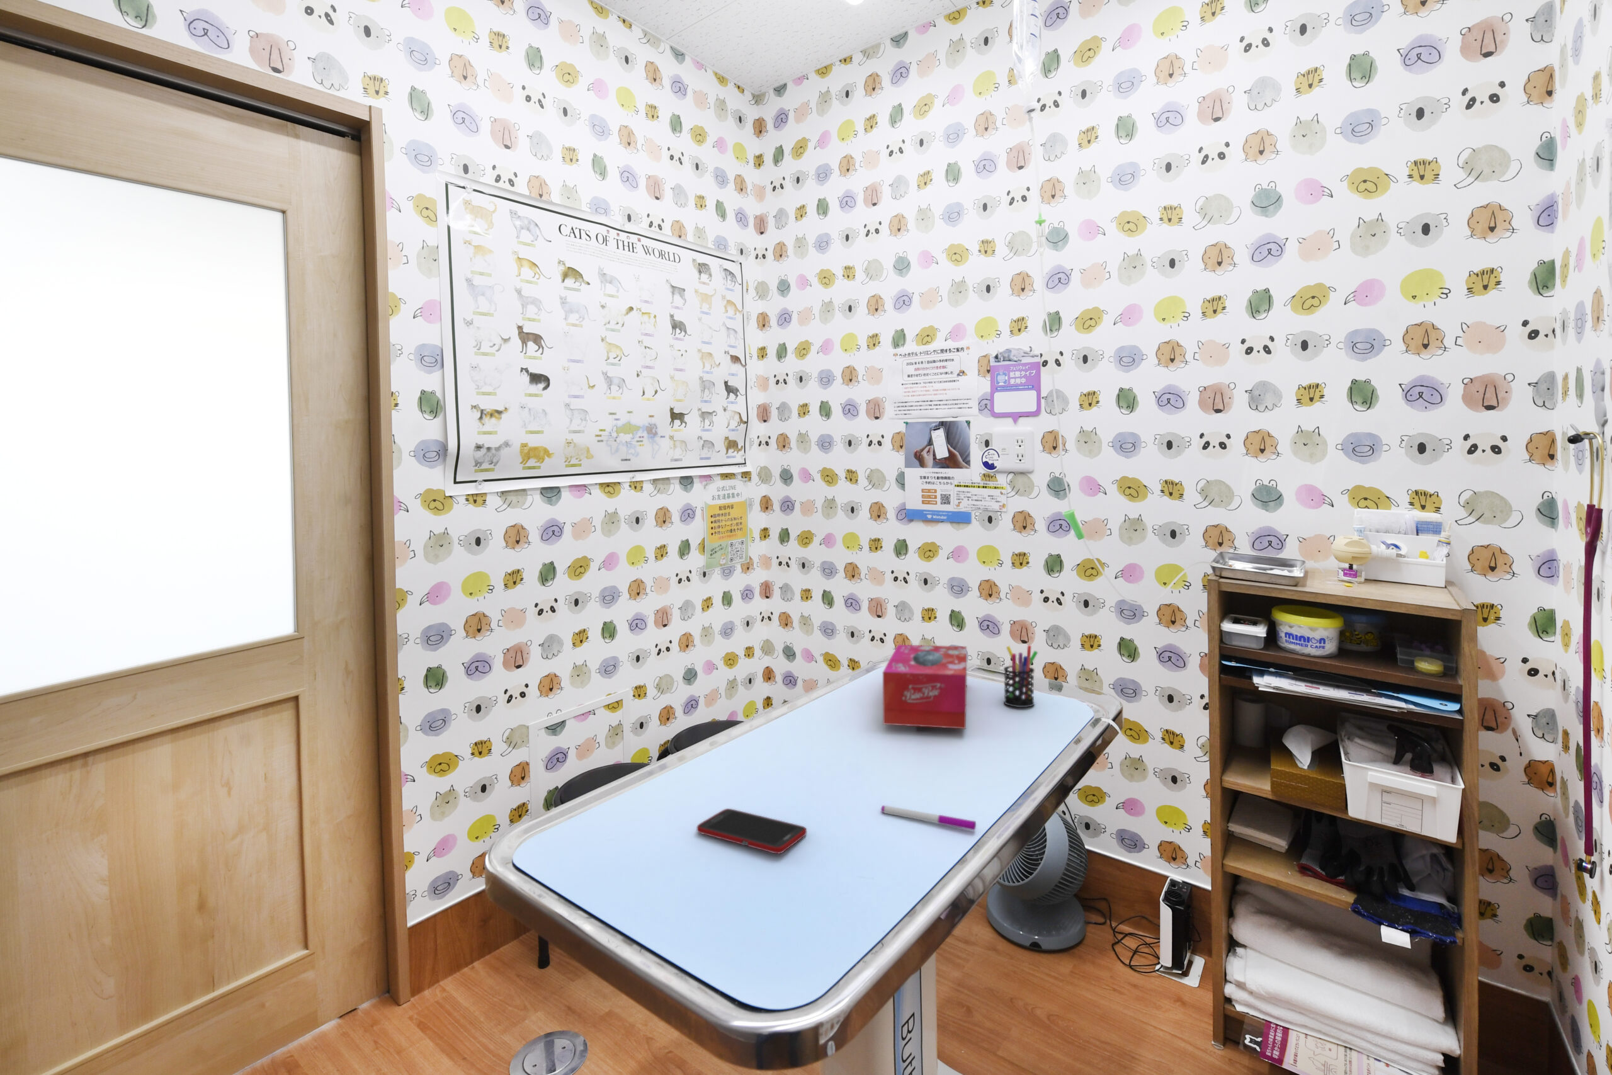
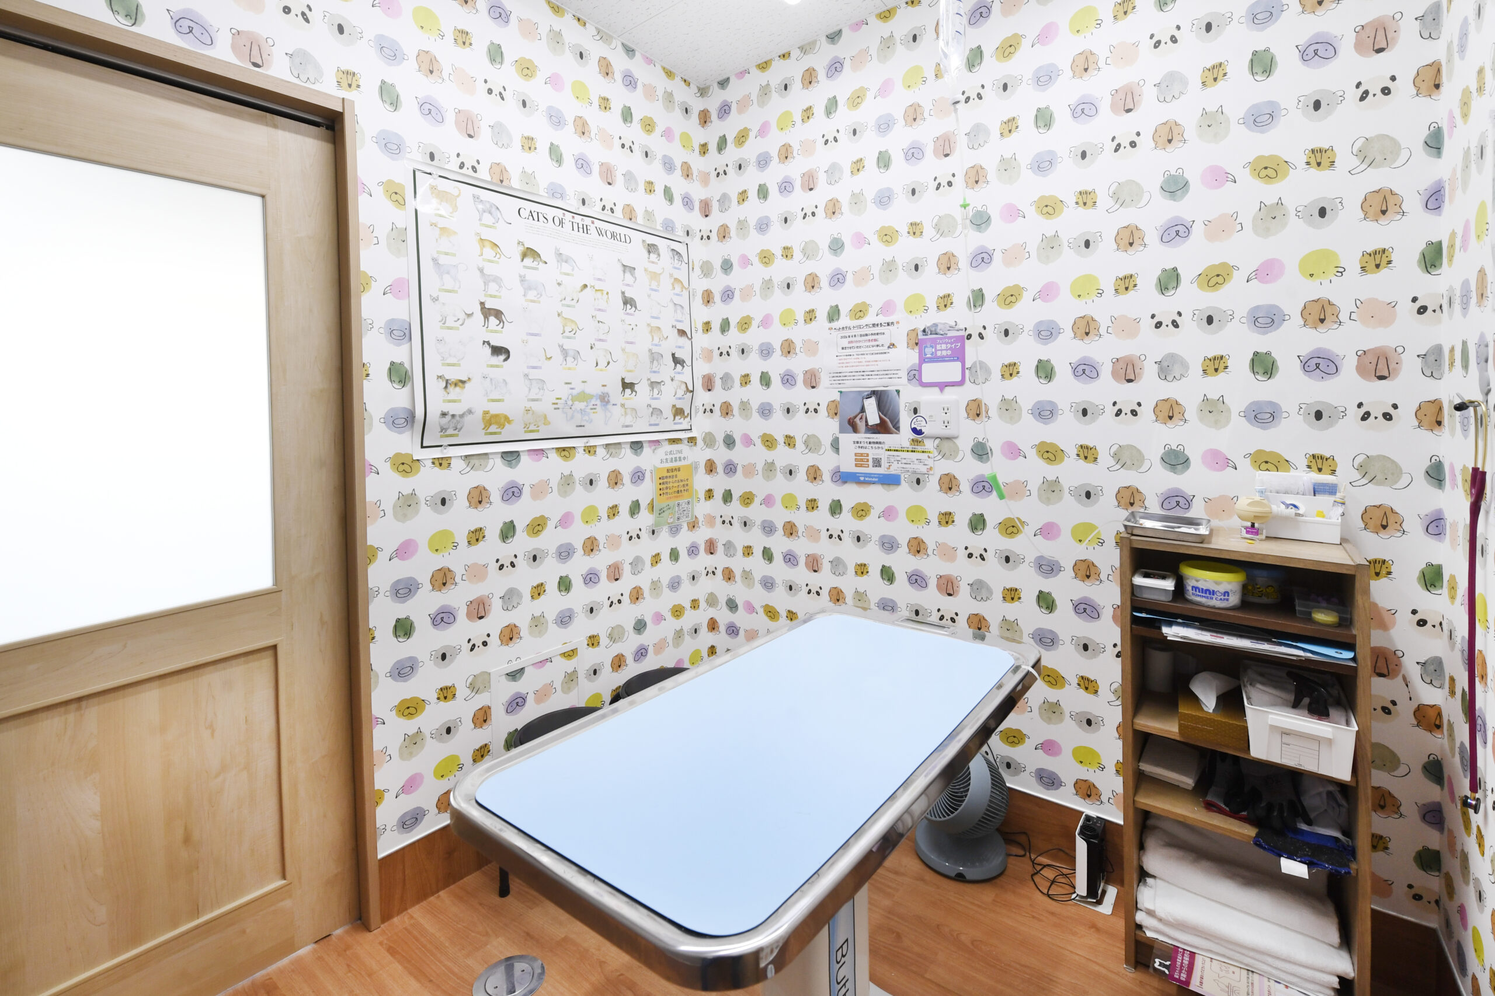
- pen [880,805,976,831]
- cell phone [697,807,807,854]
- tissue box [883,644,967,729]
- pen holder [1003,644,1039,708]
